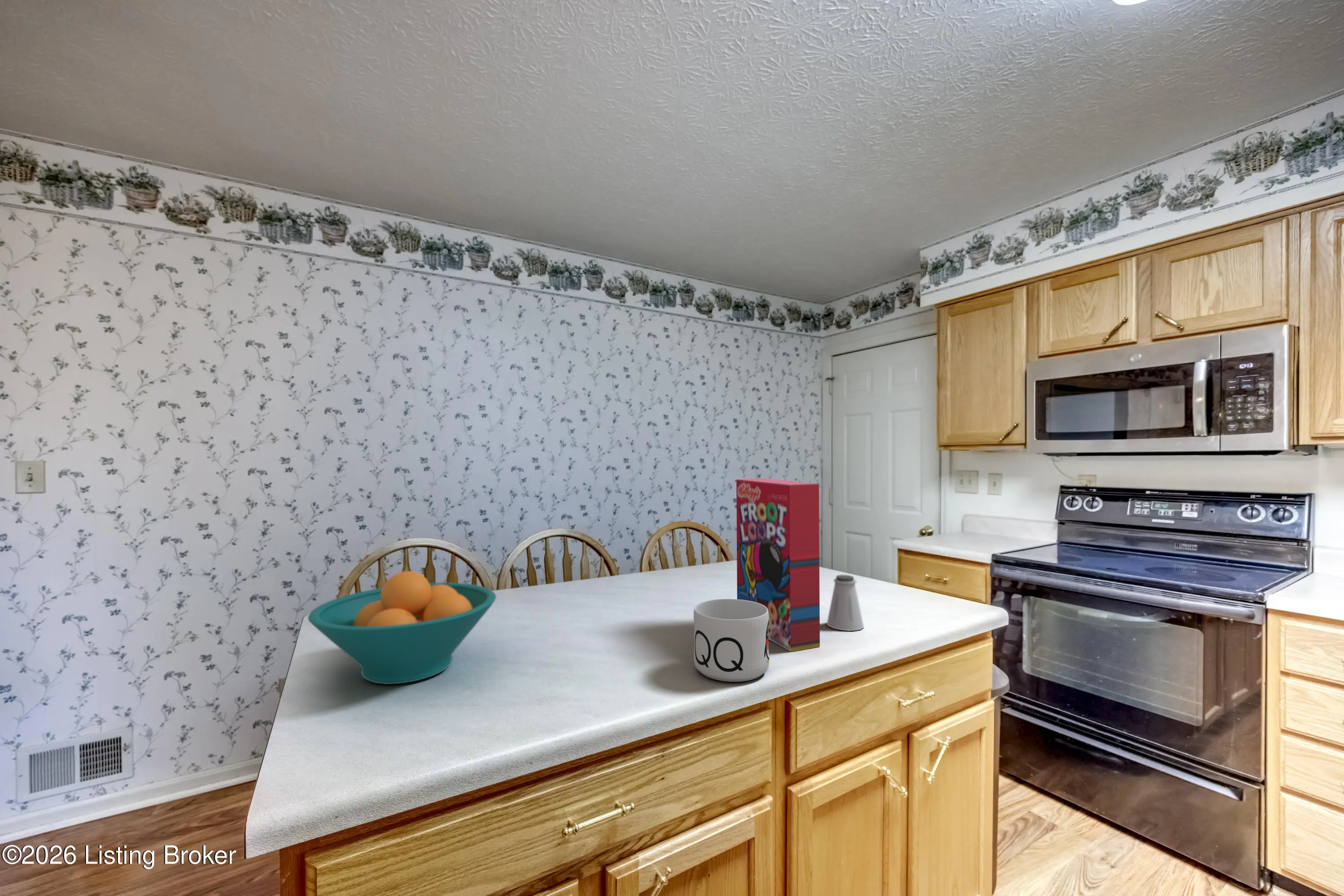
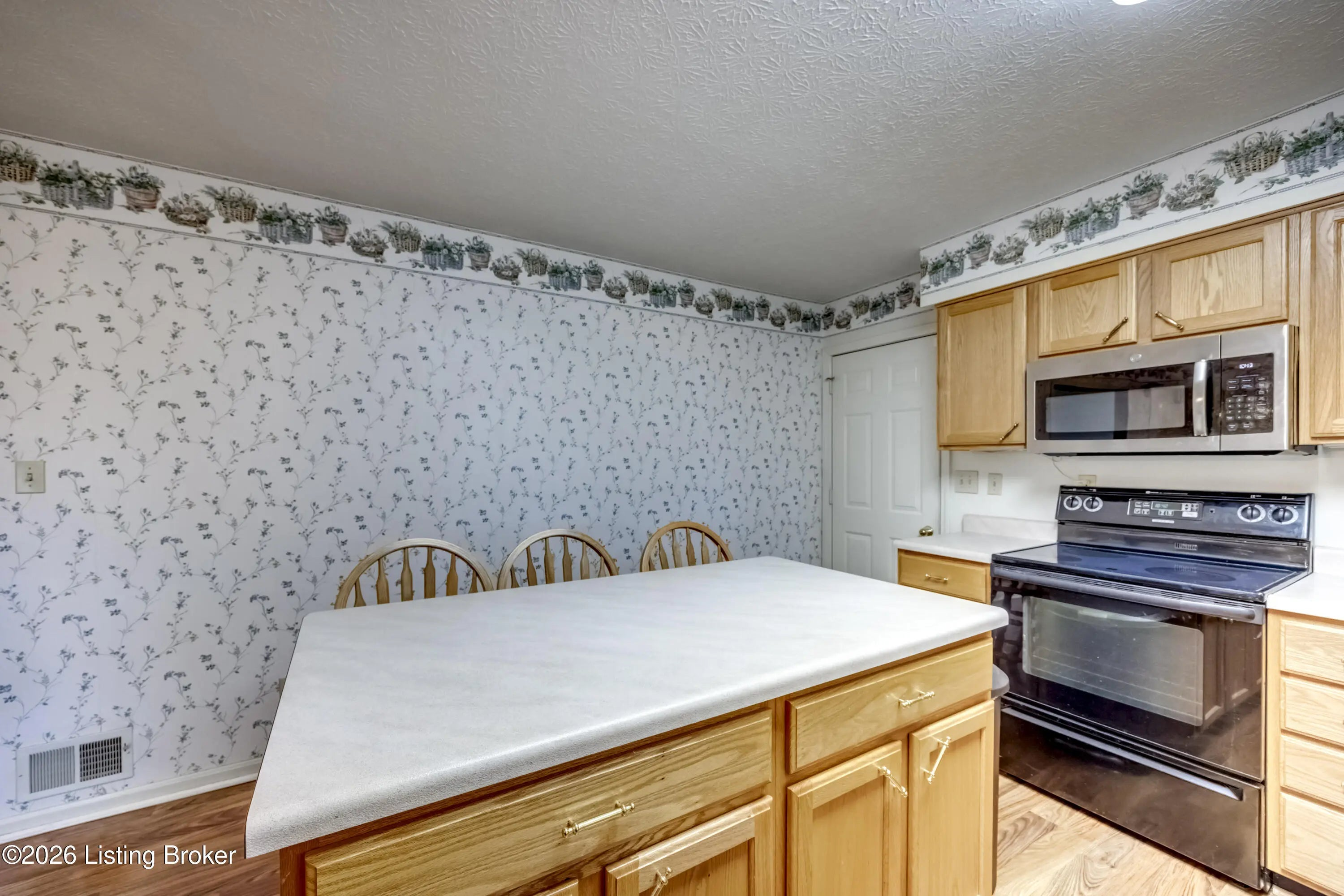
- cereal box [736,478,820,652]
- fruit bowl [307,570,496,685]
- mug [693,599,770,682]
- saltshaker [827,574,864,631]
